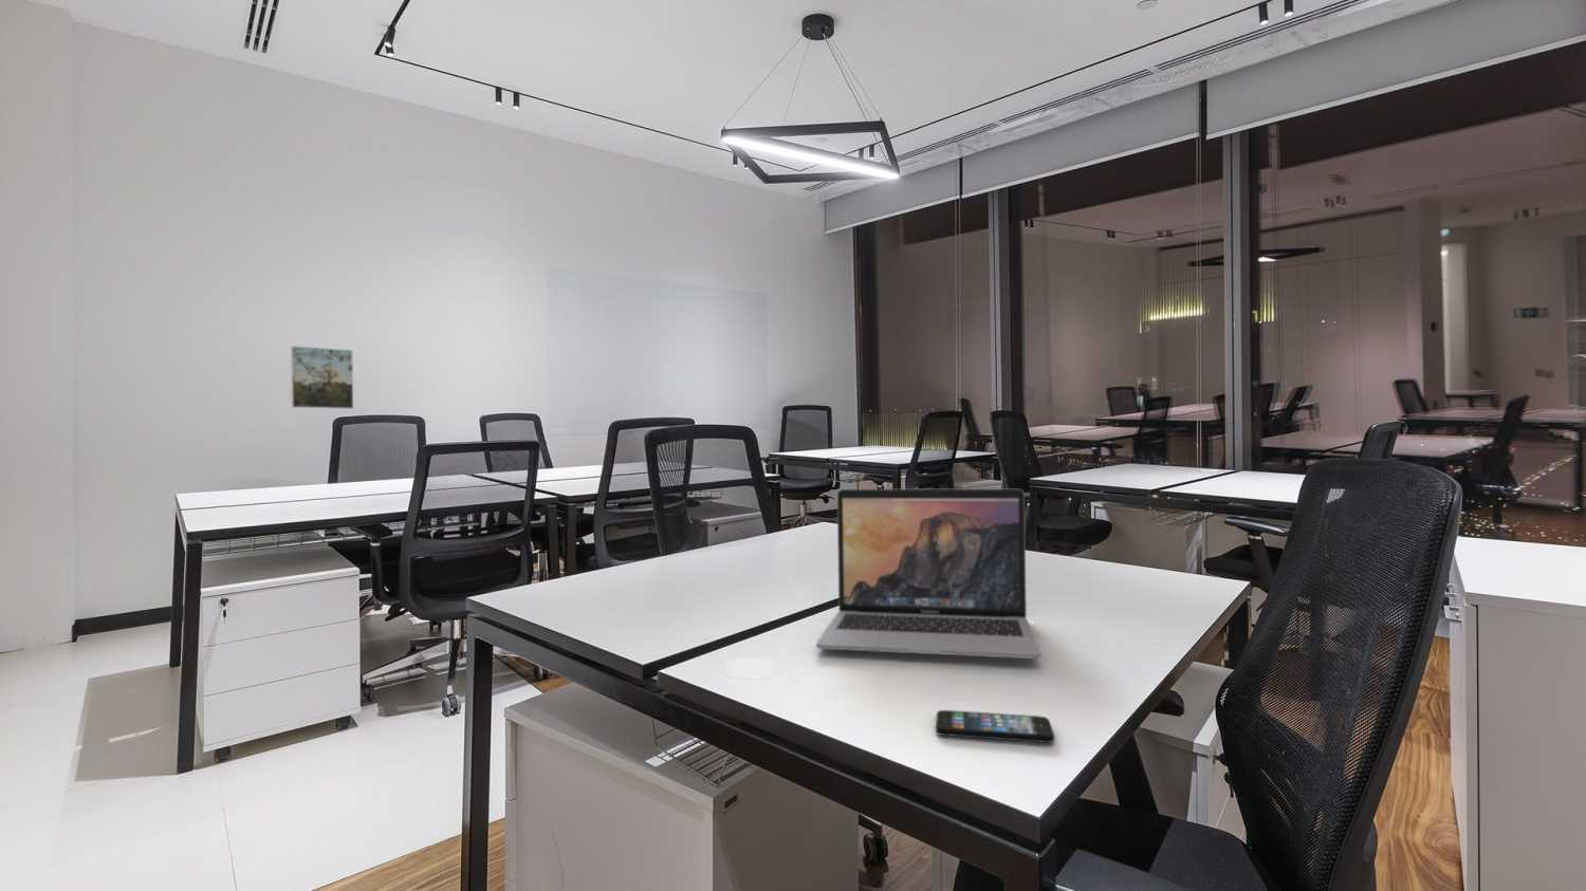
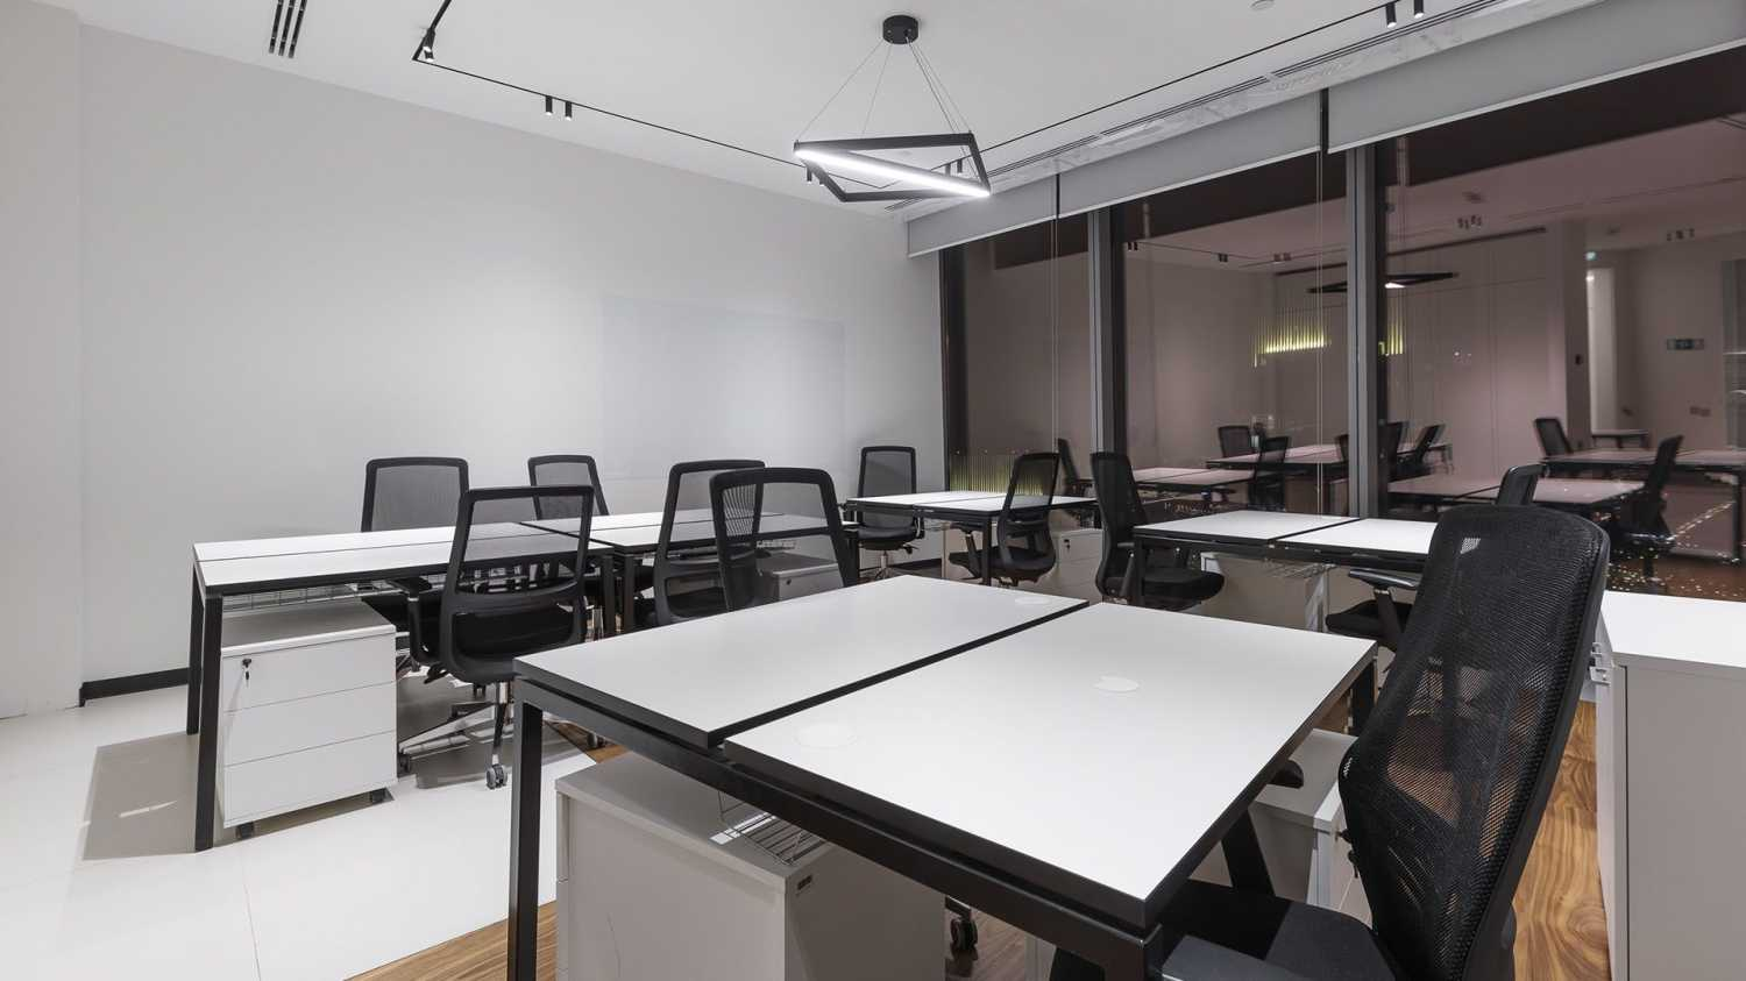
- smartphone [935,709,1056,744]
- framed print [290,344,354,410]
- laptop [815,488,1041,659]
